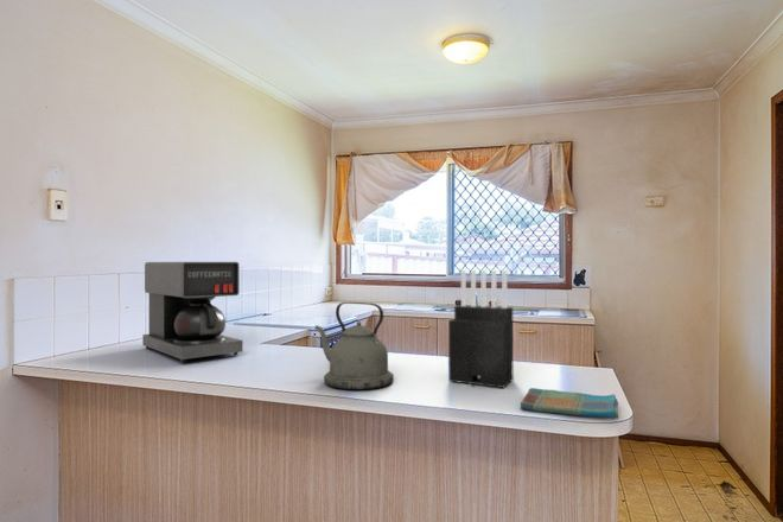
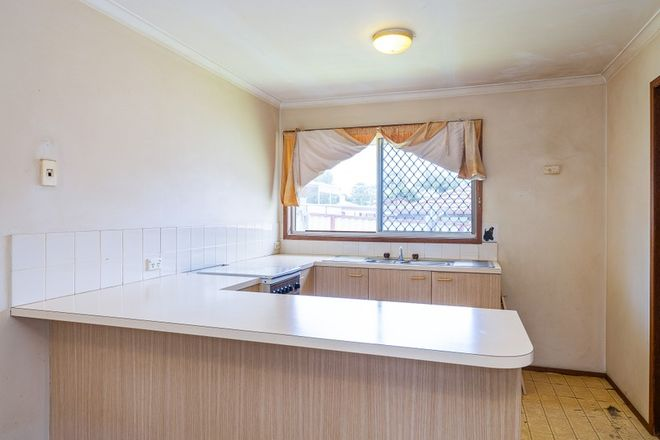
- dish towel [520,387,619,420]
- coffee maker [141,261,243,363]
- kettle [314,301,395,390]
- knife block [447,269,515,389]
